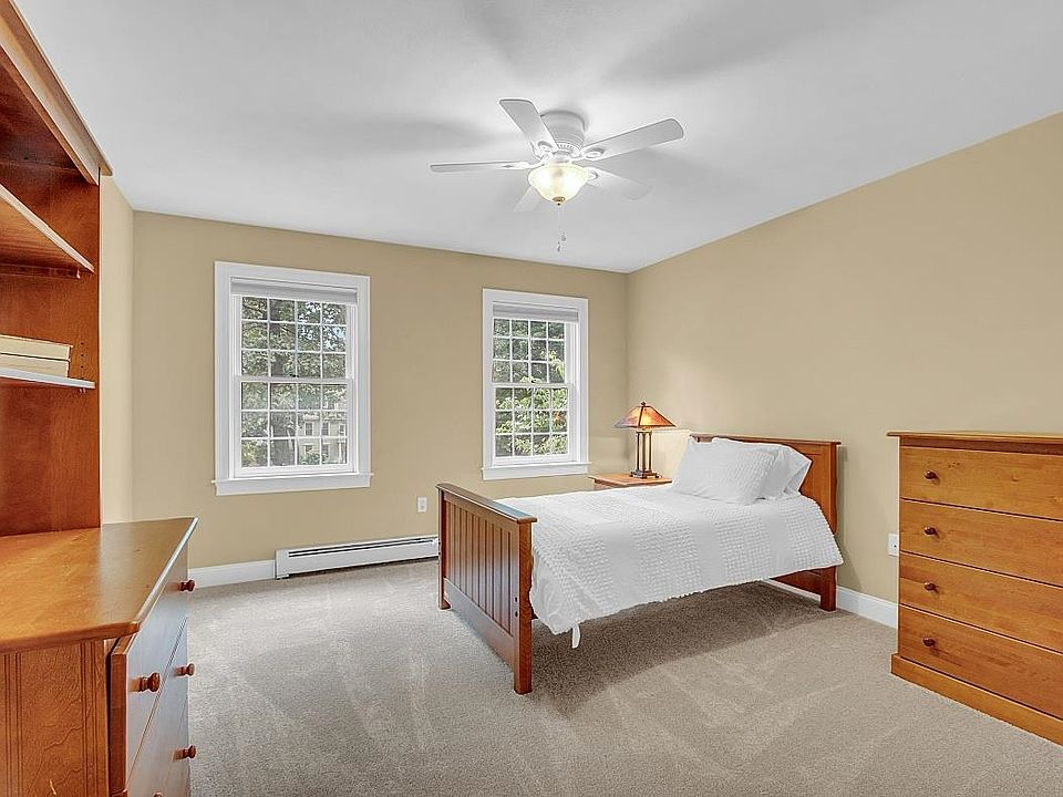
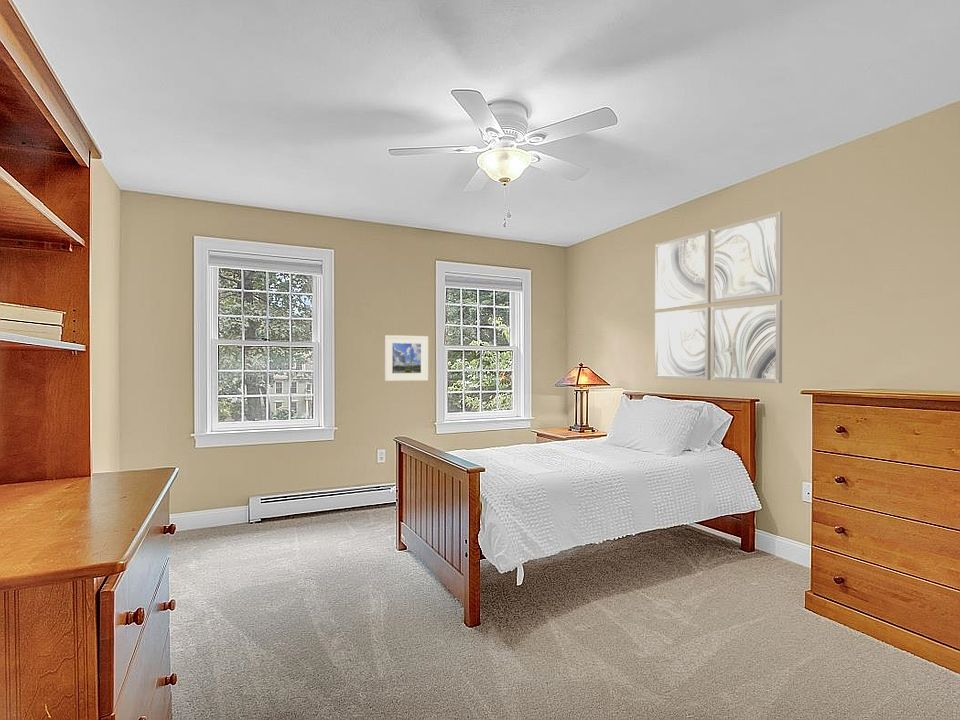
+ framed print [383,334,429,382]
+ wall art [654,211,783,384]
